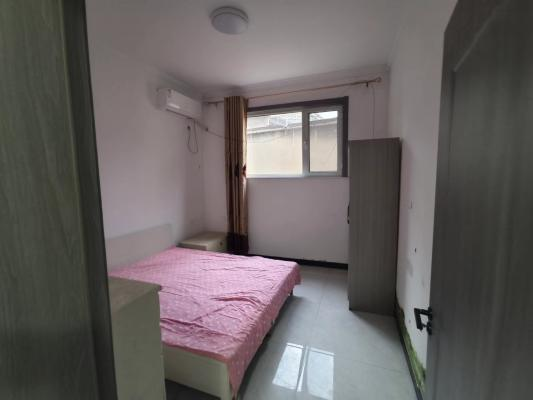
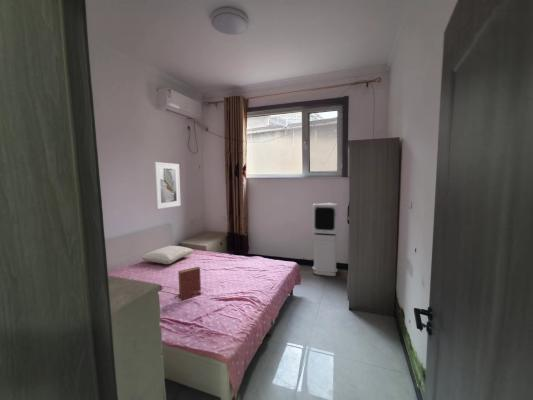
+ pillow [140,245,194,265]
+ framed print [153,161,182,210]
+ book [177,266,202,302]
+ air purifier [311,201,339,277]
